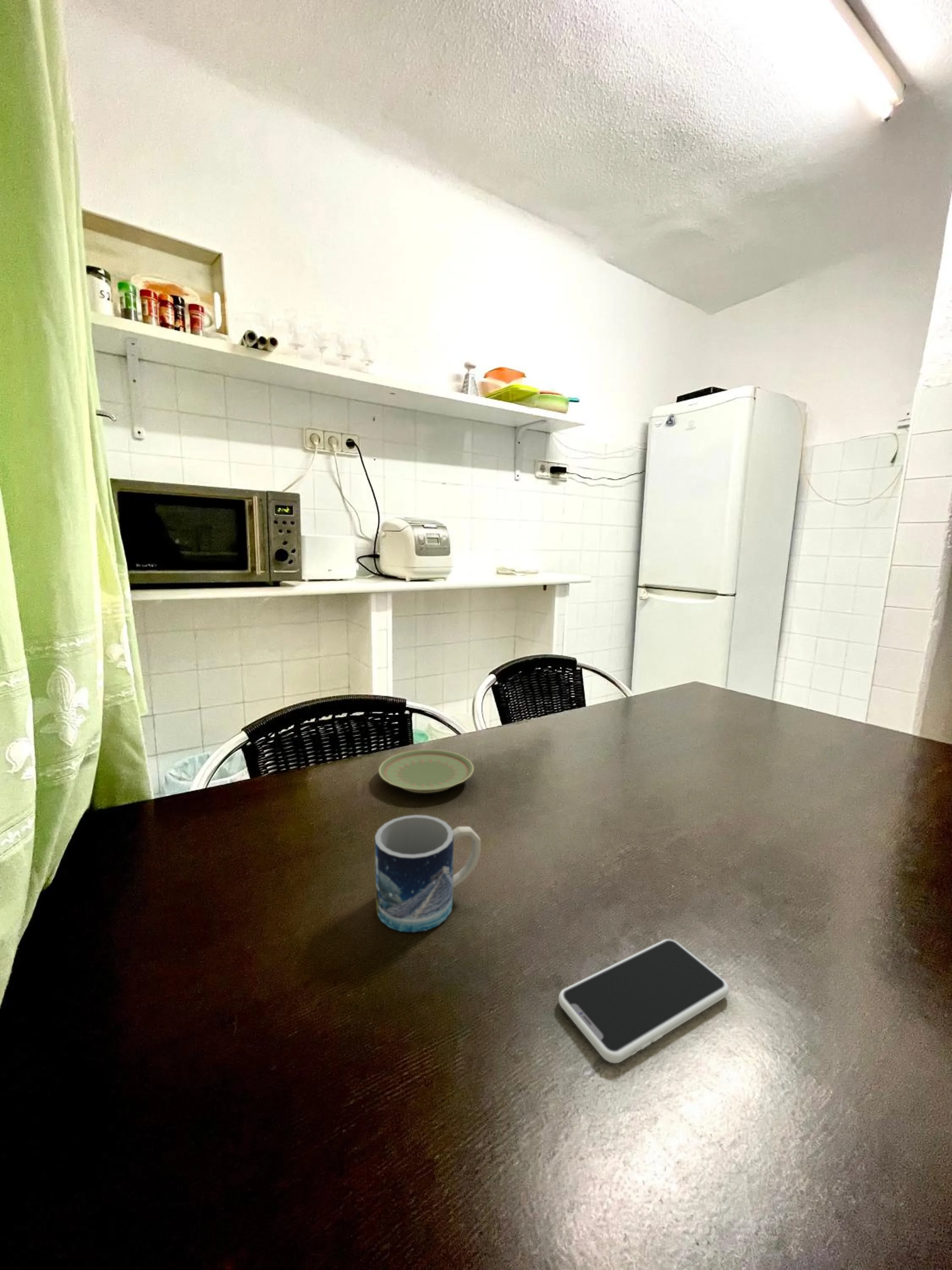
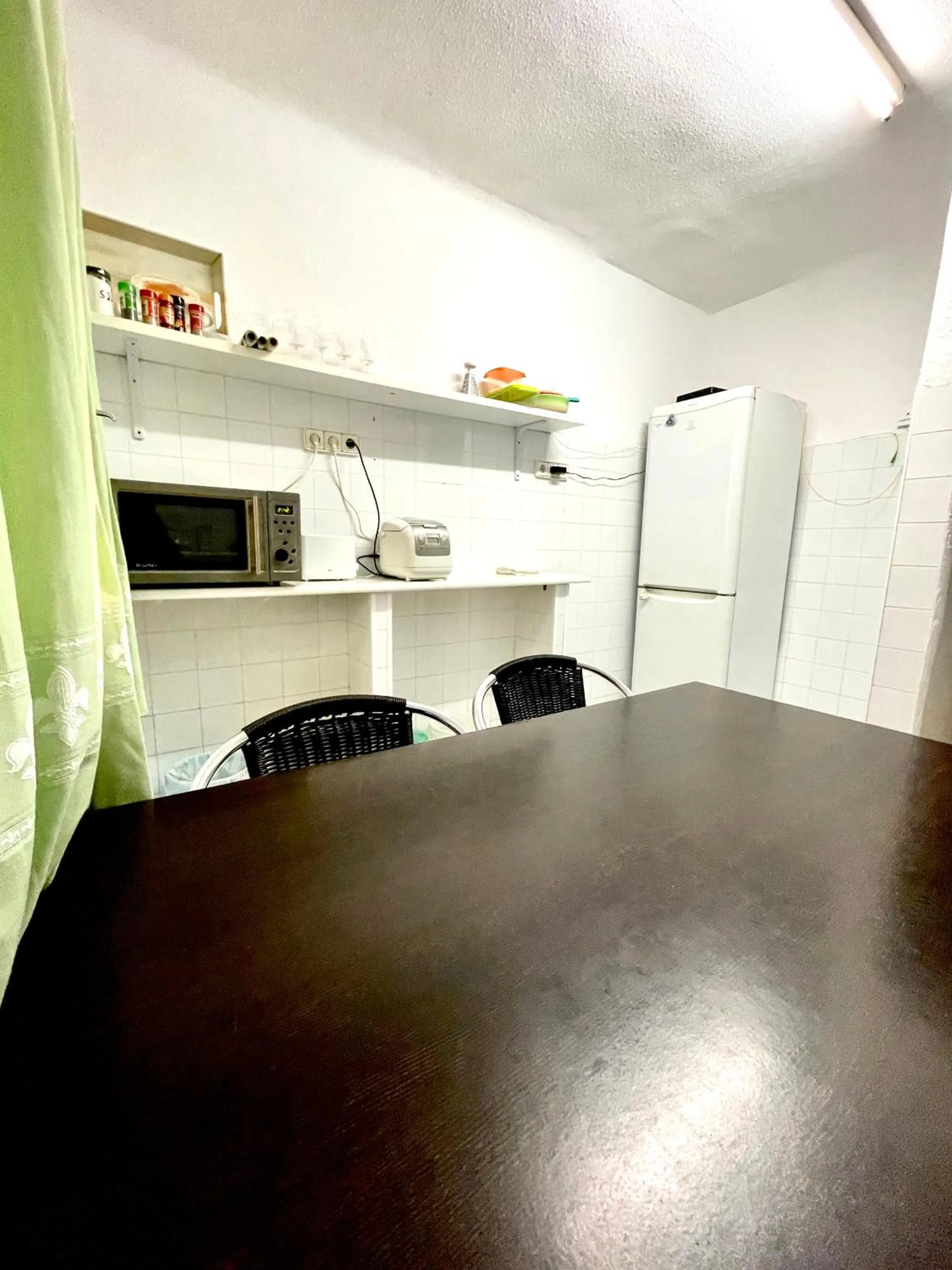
- smartphone [558,939,729,1063]
- mug [374,814,481,933]
- plate [378,749,474,793]
